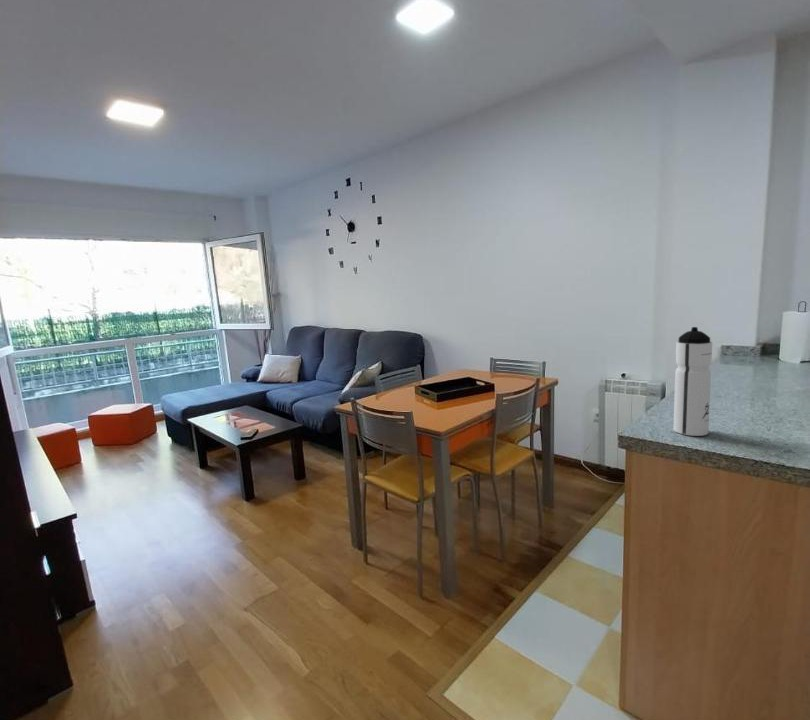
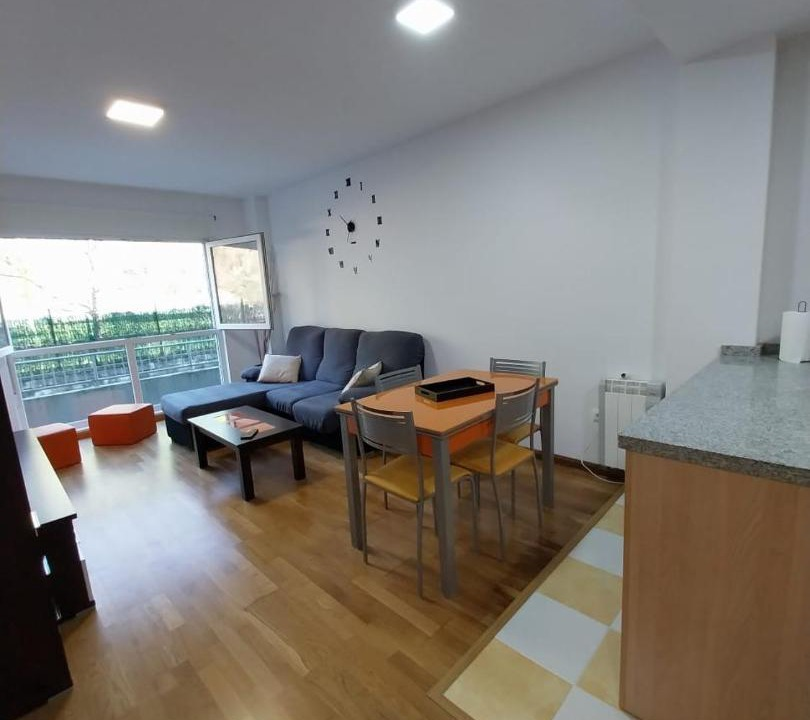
- water bottle [672,326,713,437]
